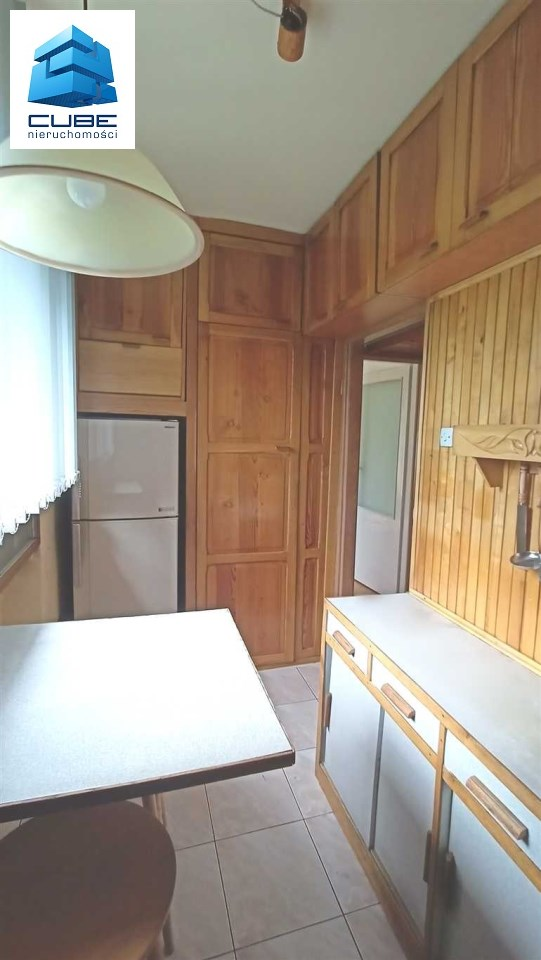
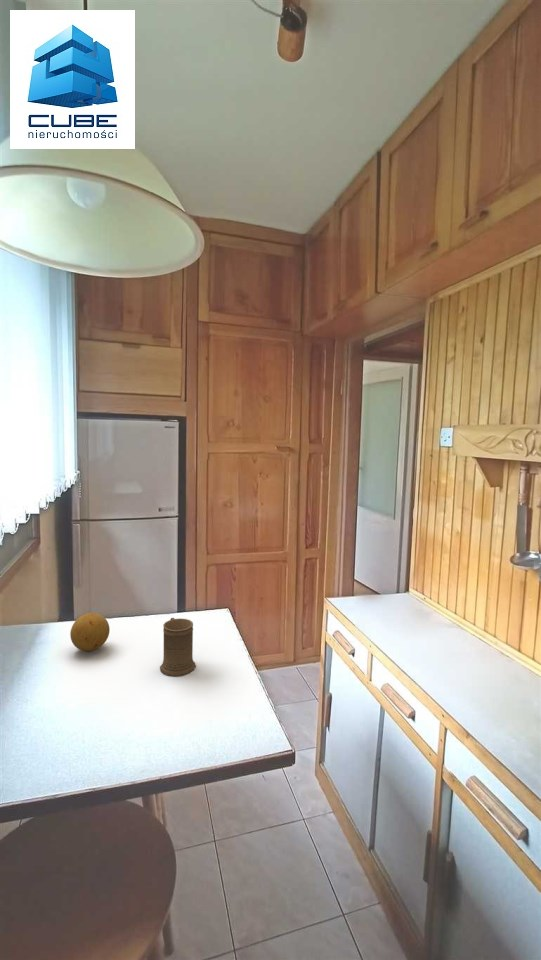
+ mug [159,617,197,677]
+ fruit [69,612,111,652]
